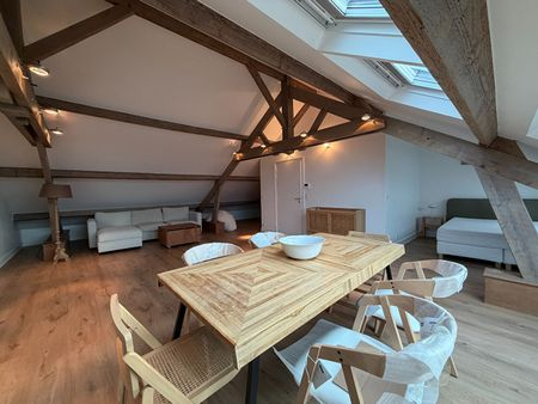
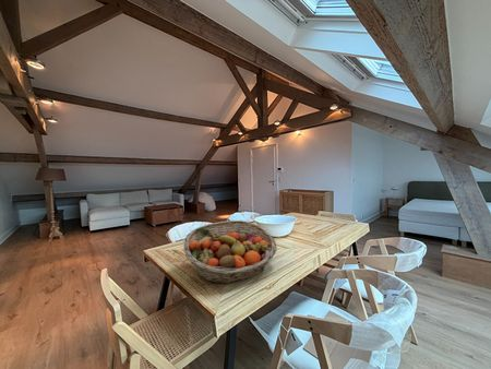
+ fruit basket [182,219,278,285]
